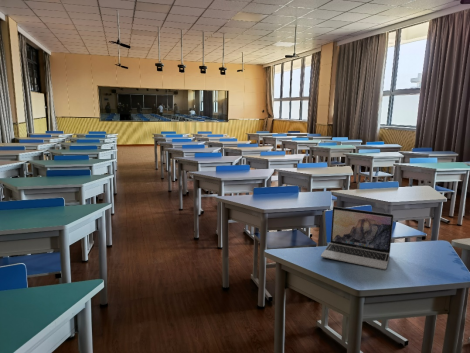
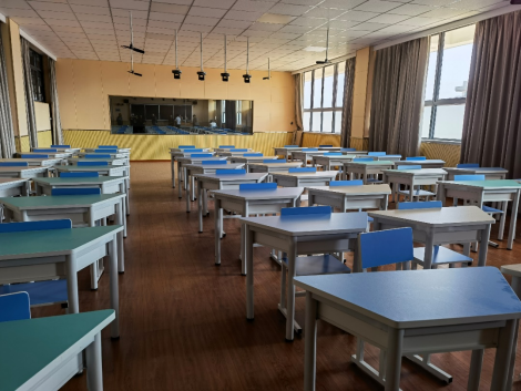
- laptop [320,206,394,270]
